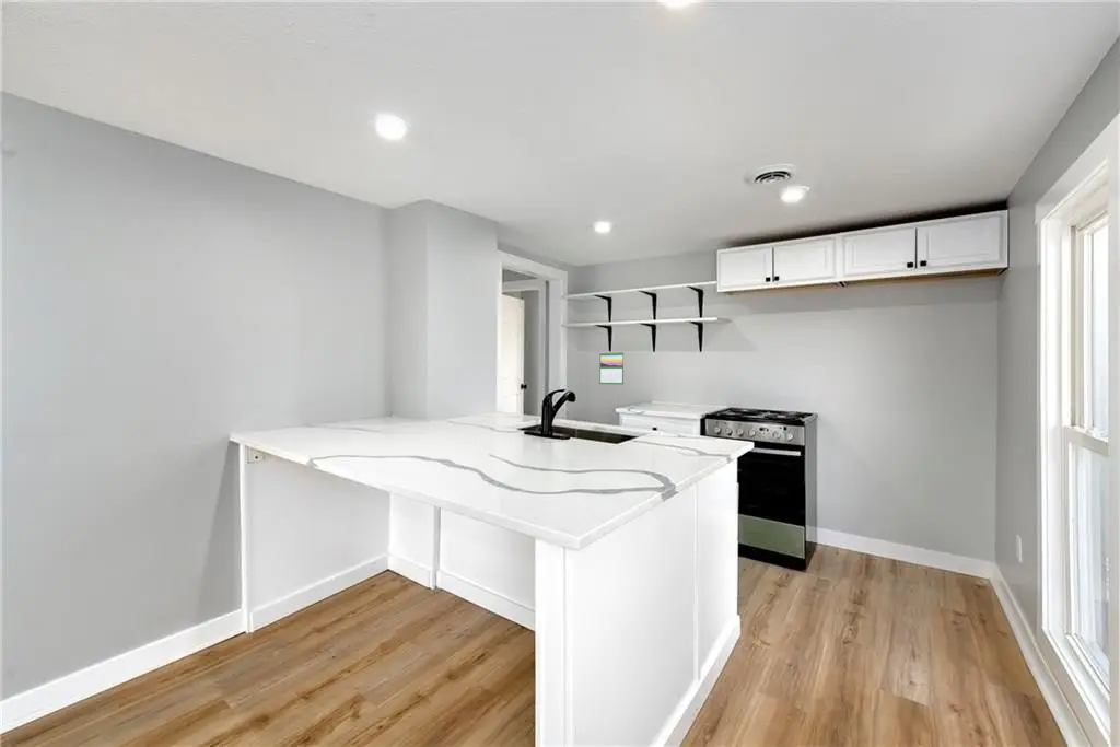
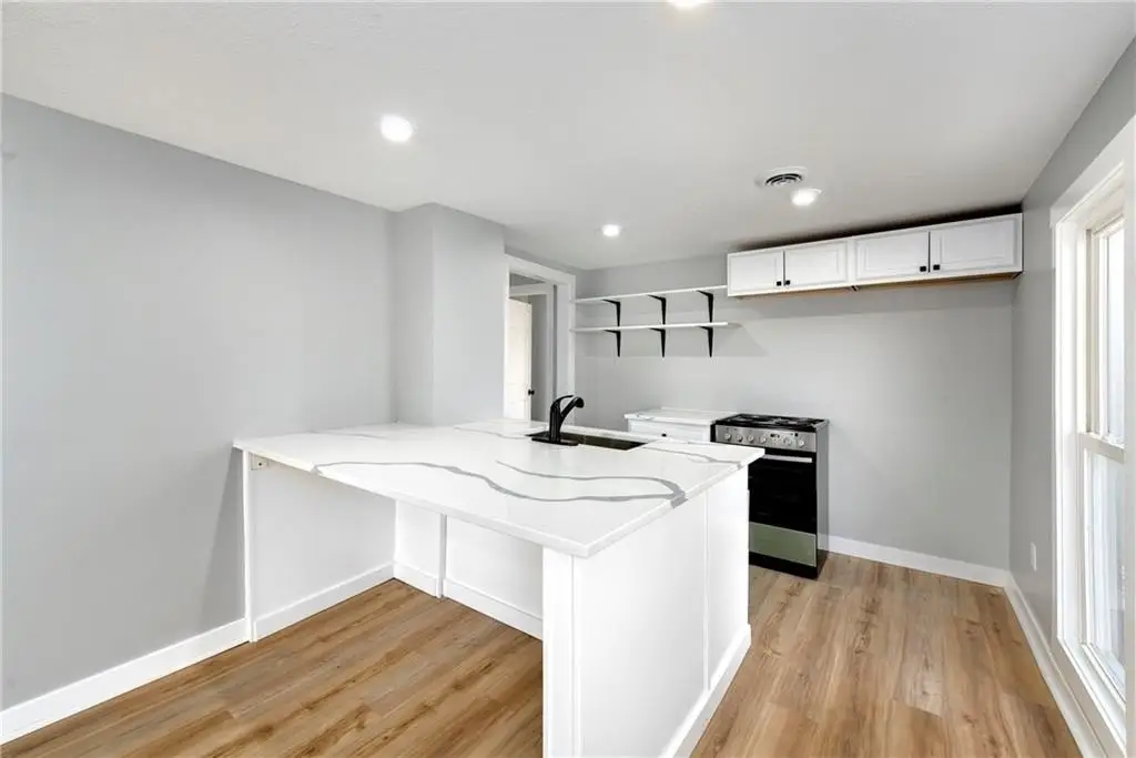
- calendar [598,351,626,385]
